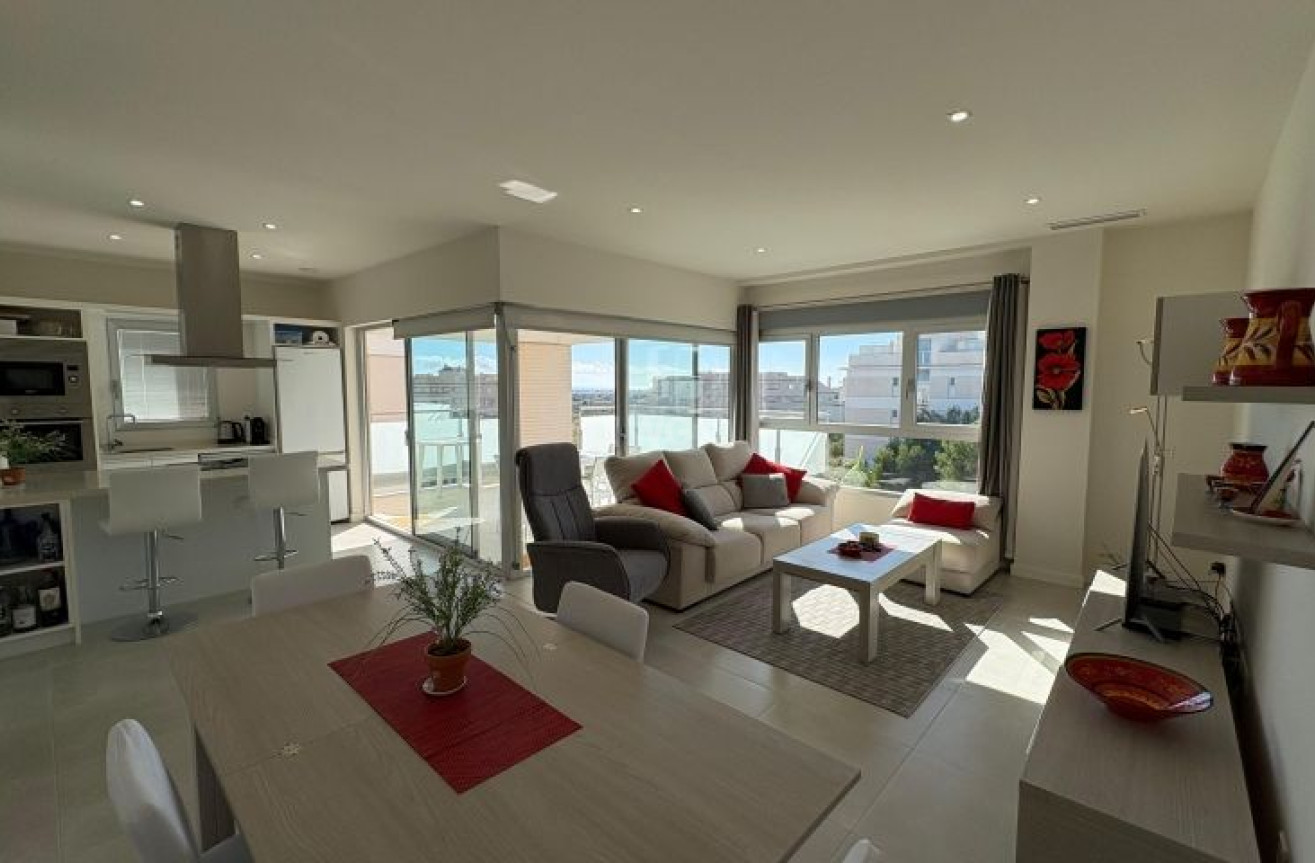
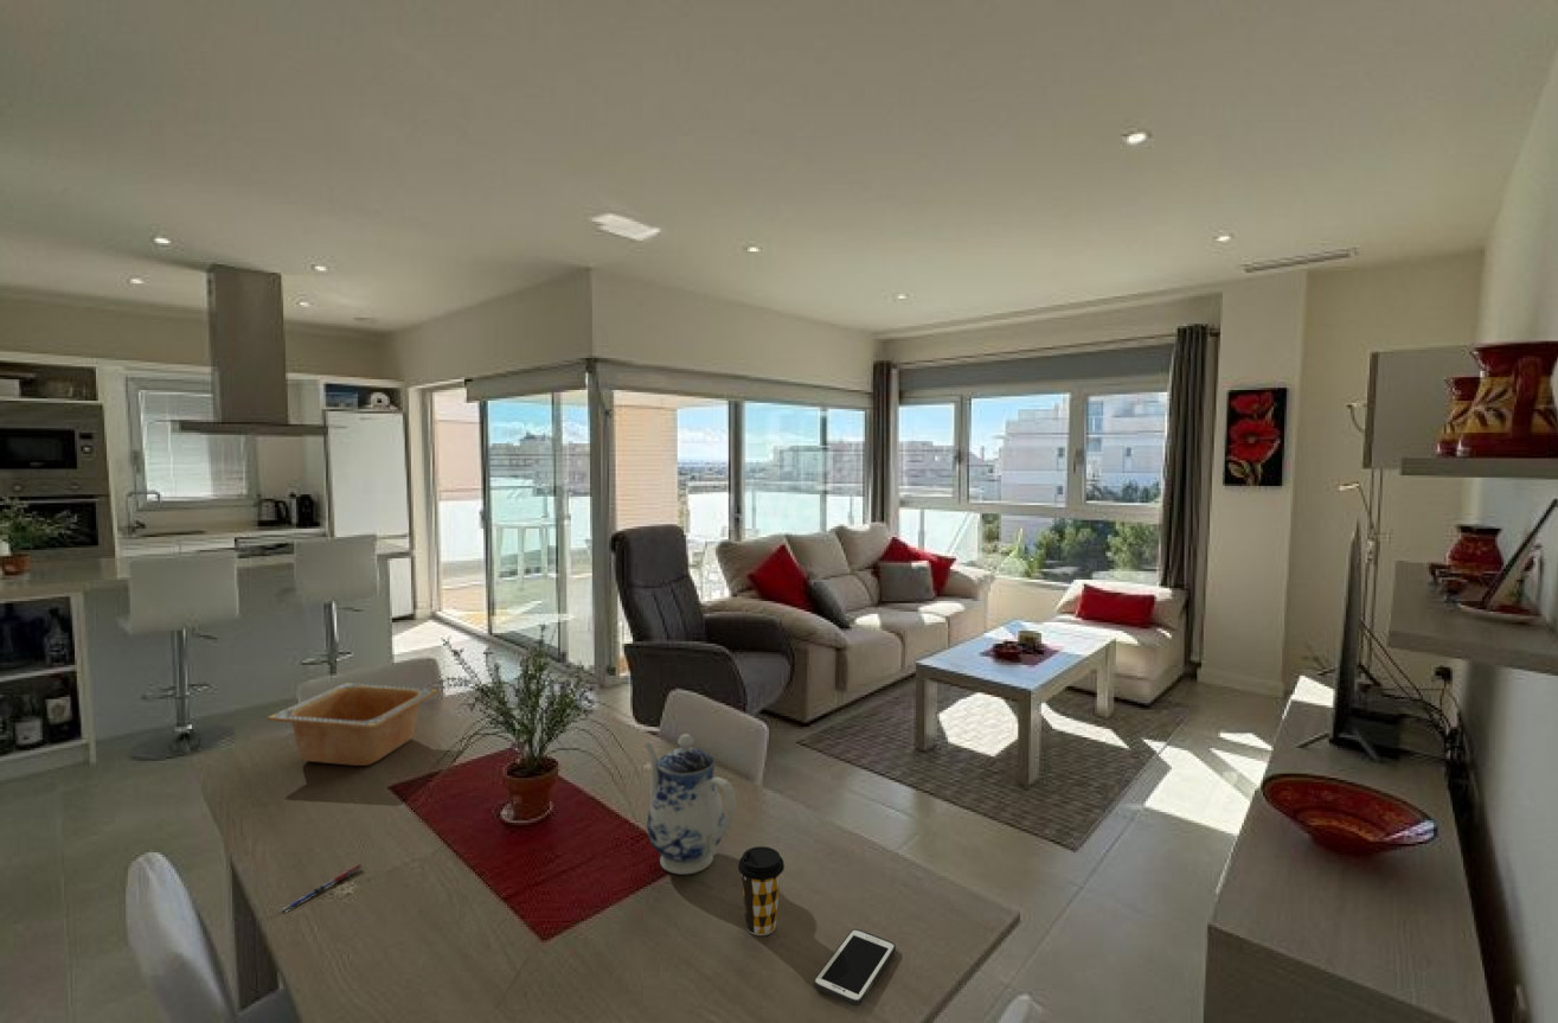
+ teapot [642,733,737,875]
+ pen [280,863,364,913]
+ serving bowl [267,682,440,767]
+ cell phone [813,928,897,1006]
+ coffee cup [737,845,786,936]
